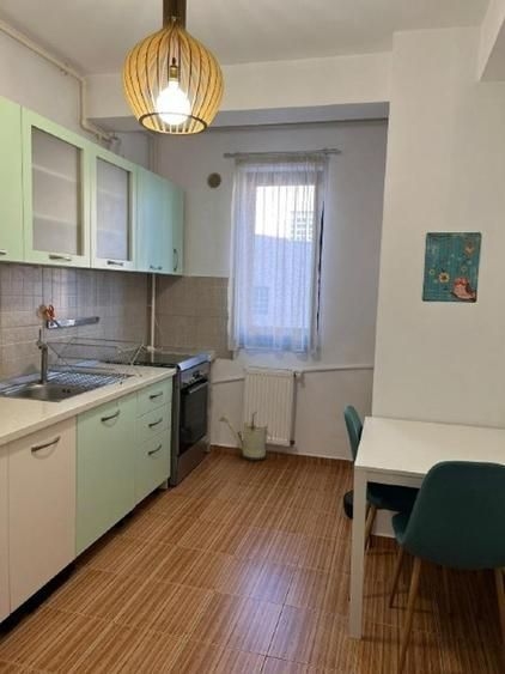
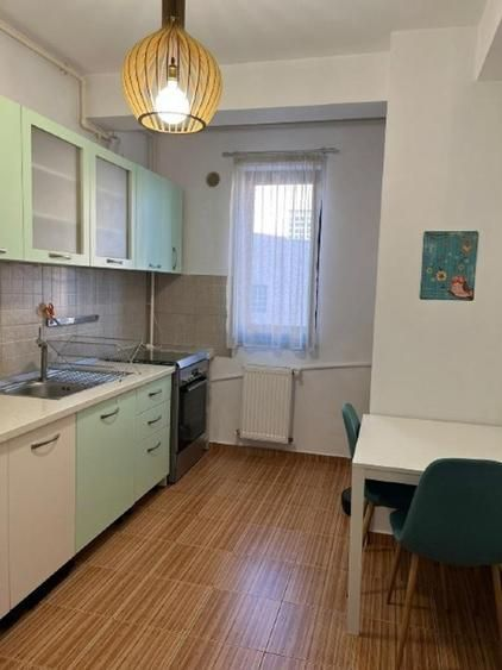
- watering can [218,411,273,462]
